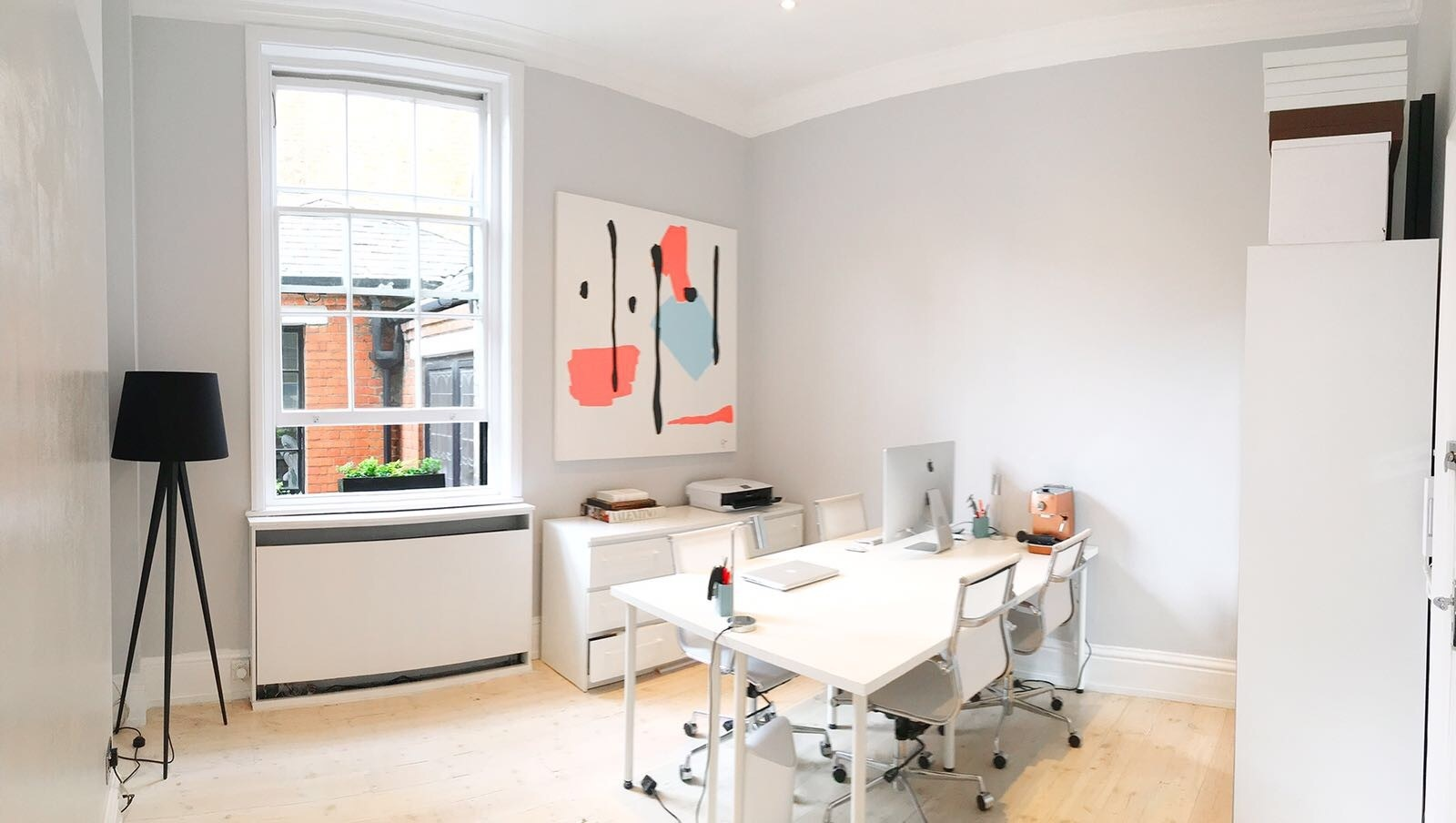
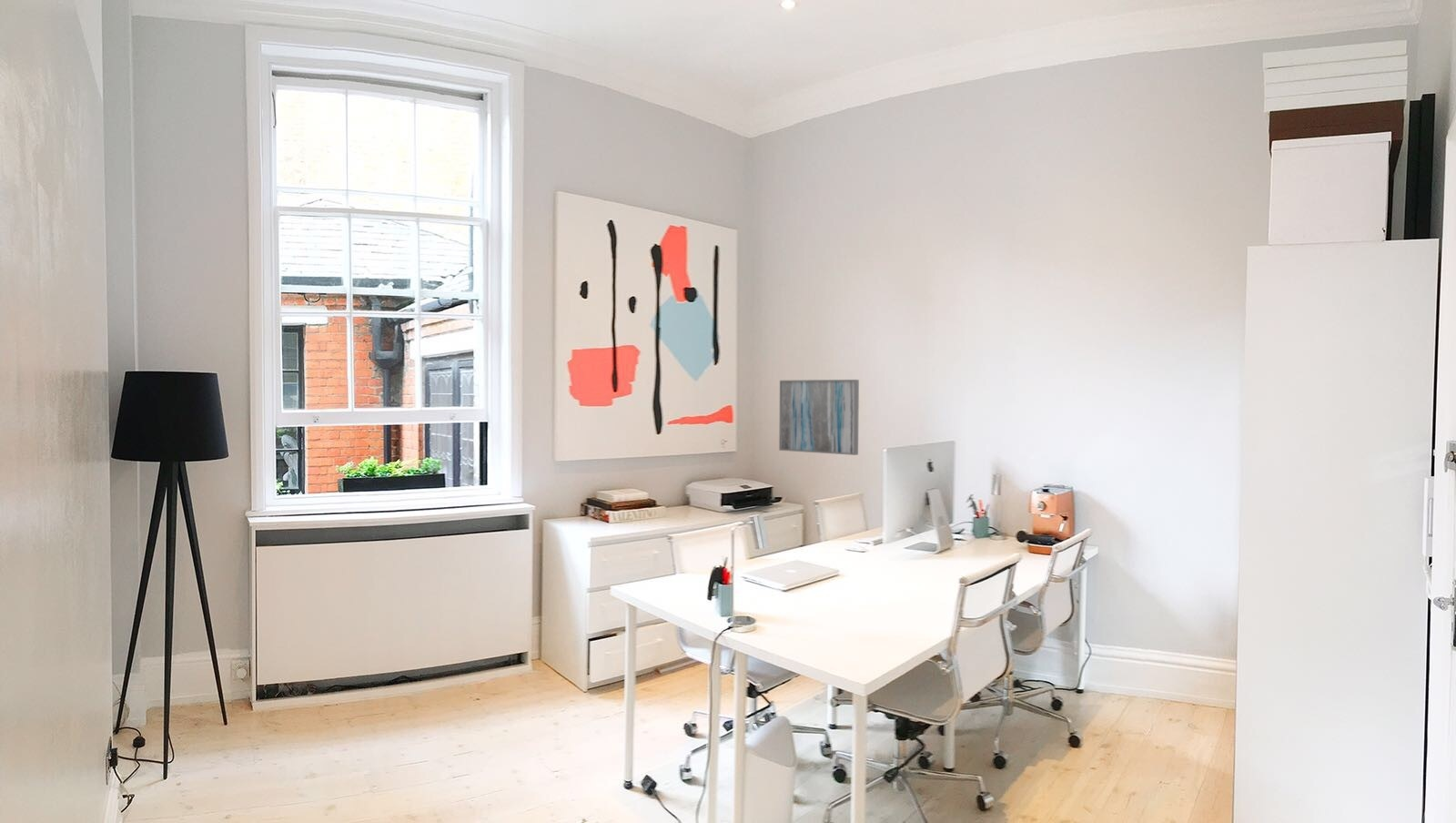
+ wall art [778,379,860,456]
